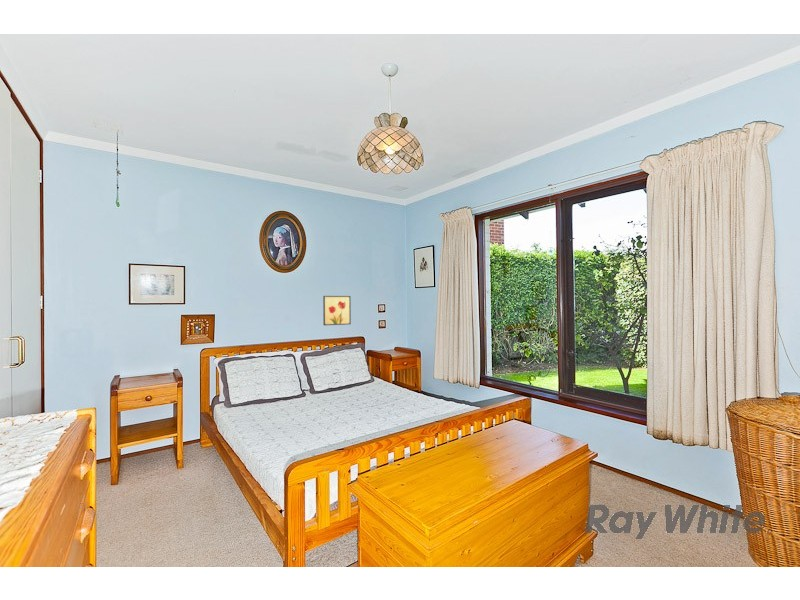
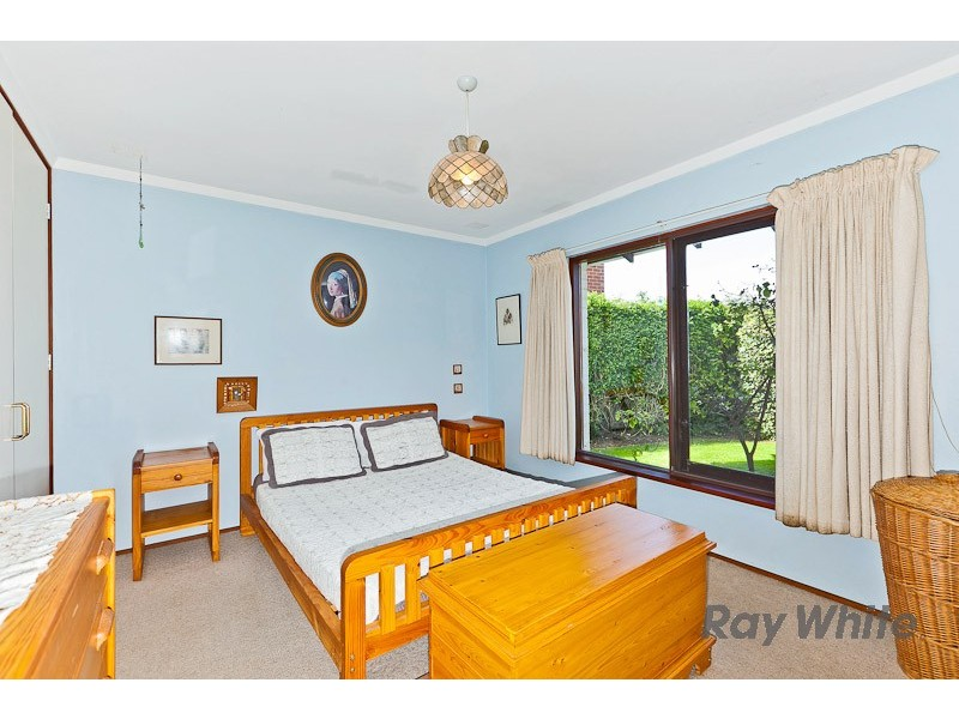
- wall art [322,295,352,326]
